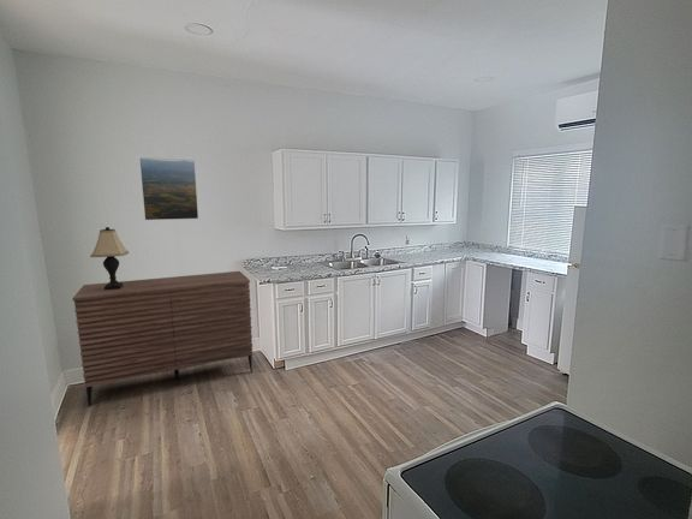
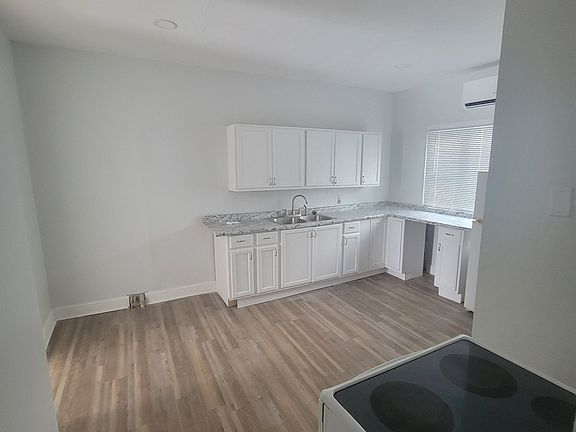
- sideboard [72,270,253,407]
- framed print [138,155,199,221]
- lamp [89,226,130,290]
